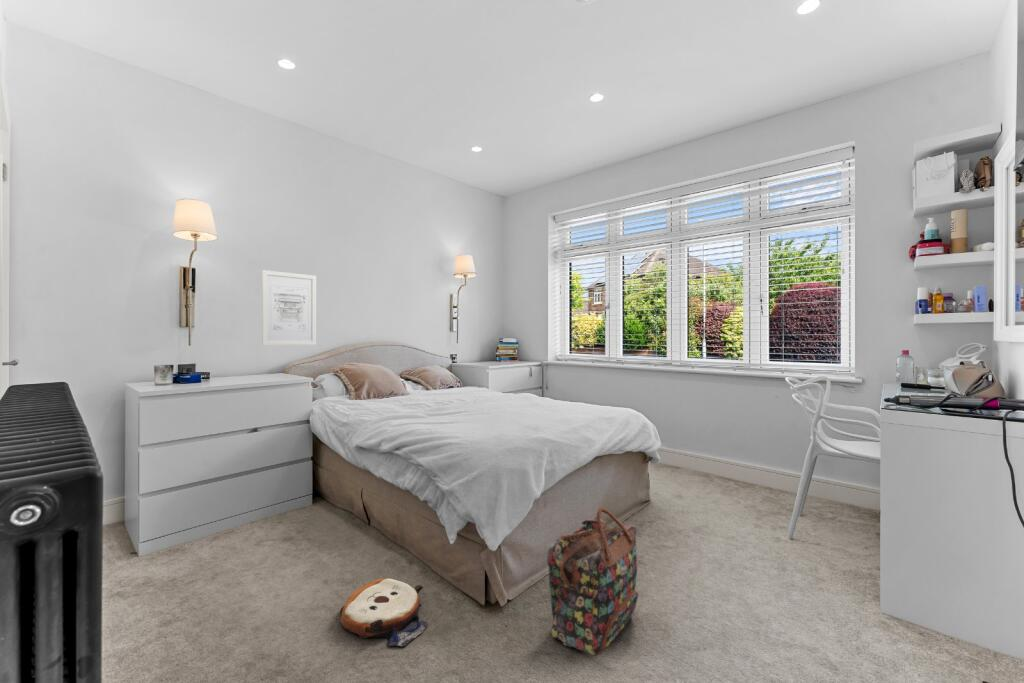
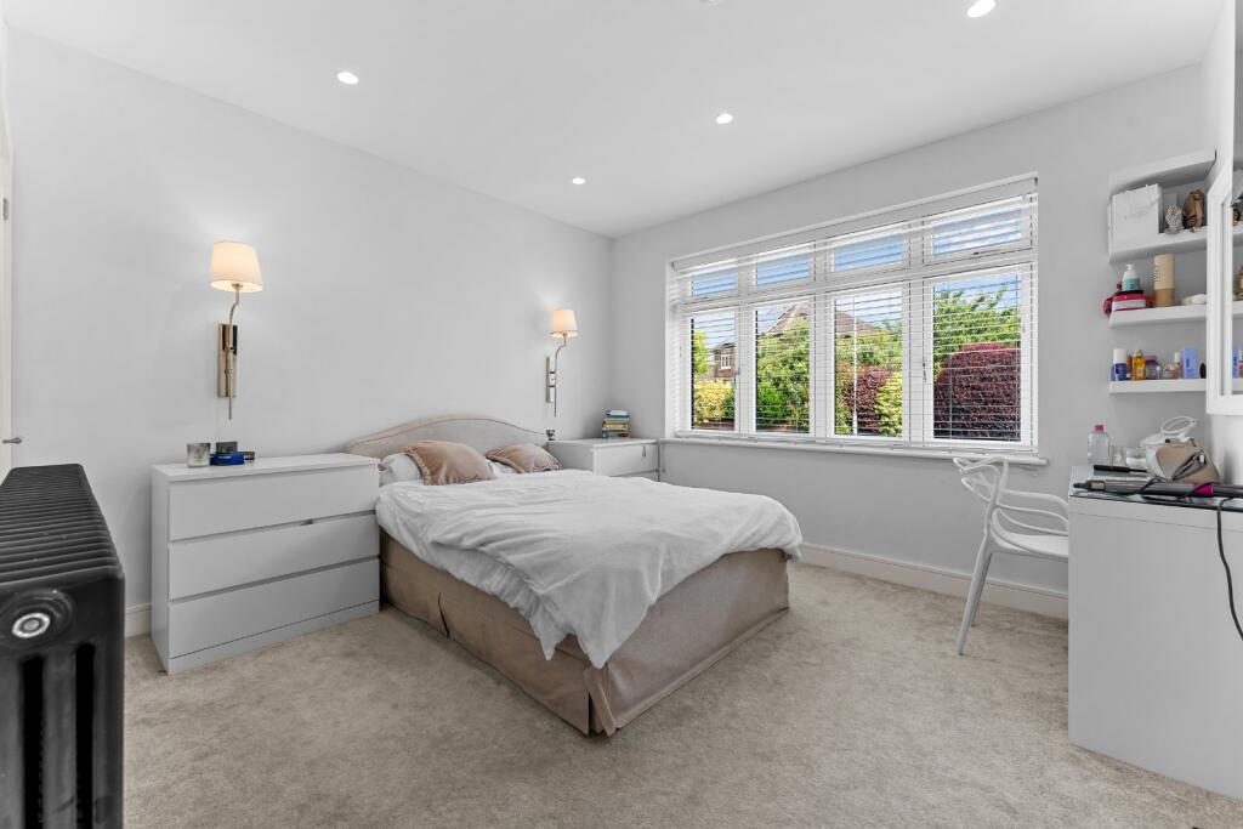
- backpack [546,506,639,658]
- plush toy [339,578,428,647]
- wall art [261,269,317,346]
